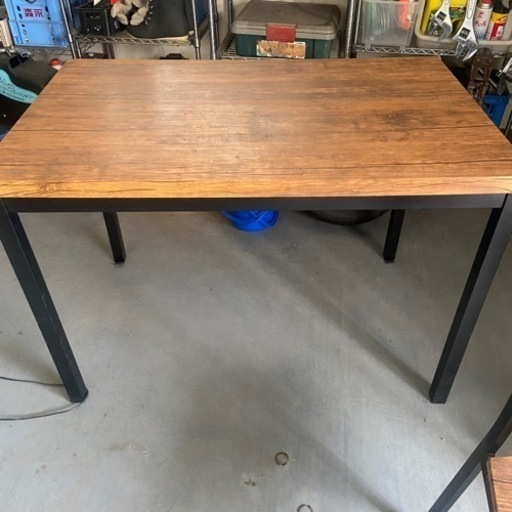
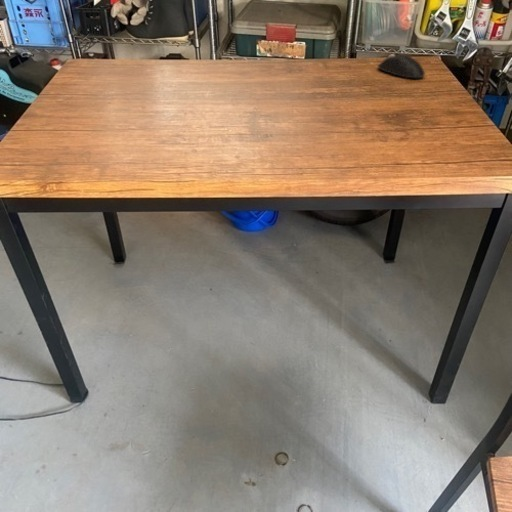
+ mouse [377,53,426,80]
